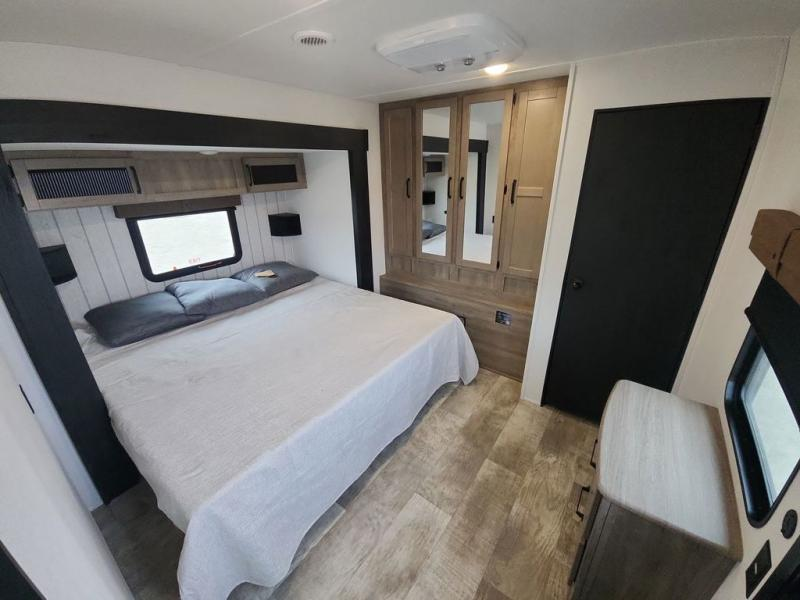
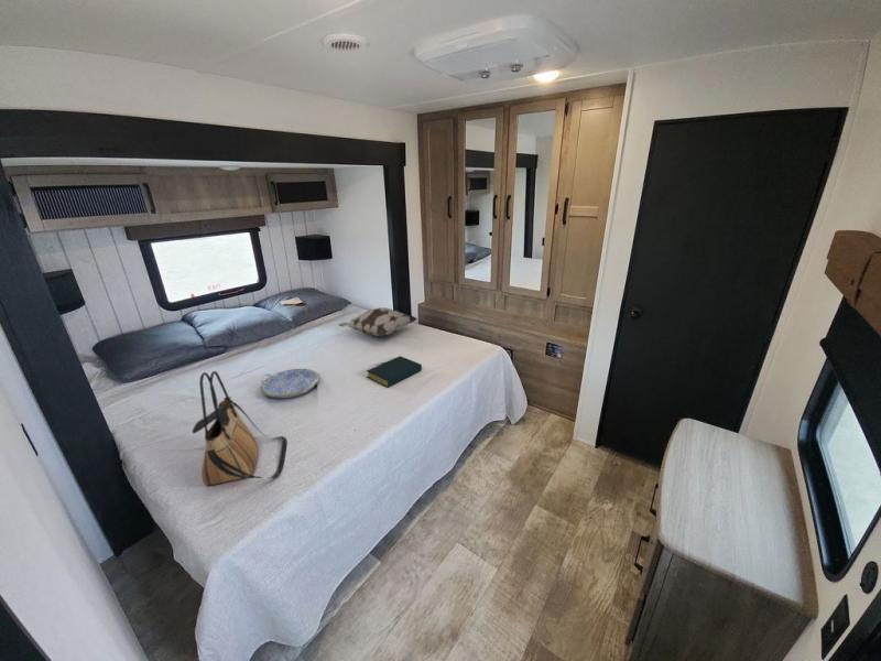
+ hardback book [366,355,423,389]
+ serving tray [259,368,320,399]
+ decorative pillow [338,306,418,337]
+ tote bag [192,370,289,486]
